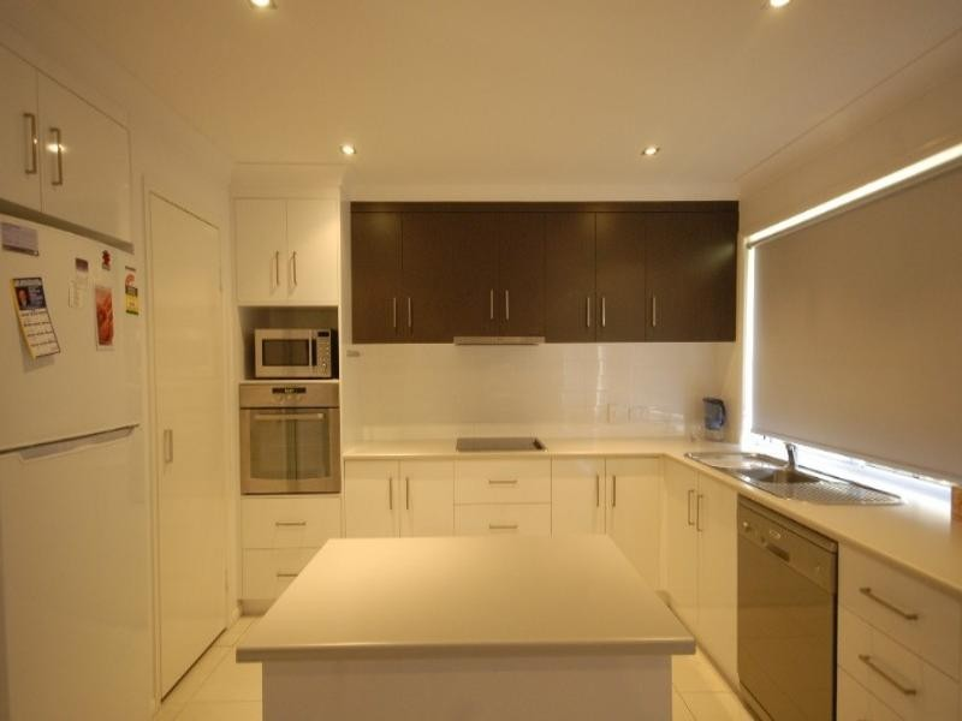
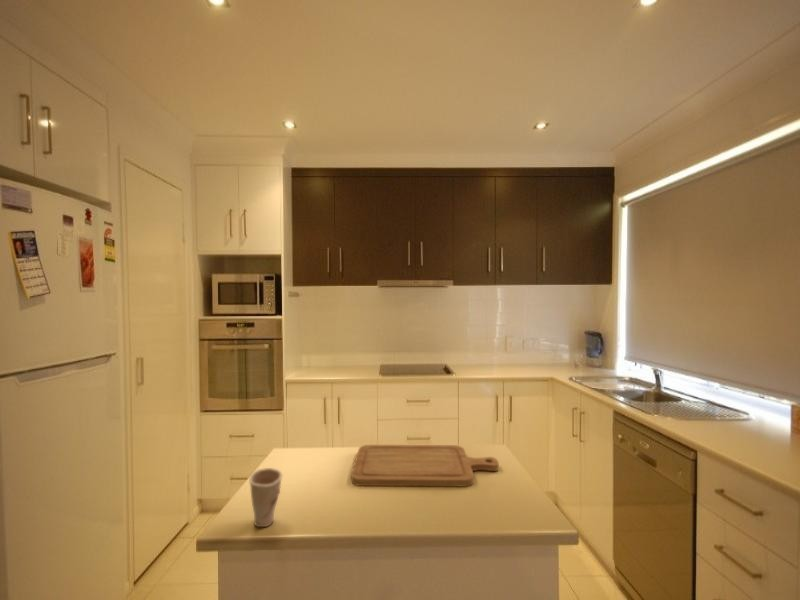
+ chopping board [350,444,500,487]
+ cup [248,467,284,528]
